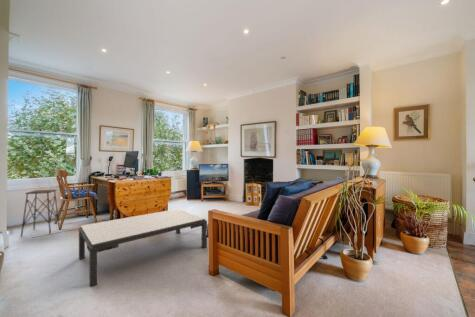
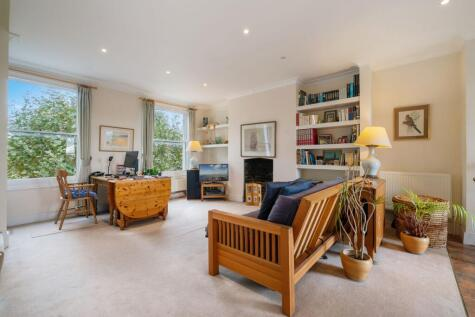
- coffee table [78,208,208,288]
- side table [20,188,61,237]
